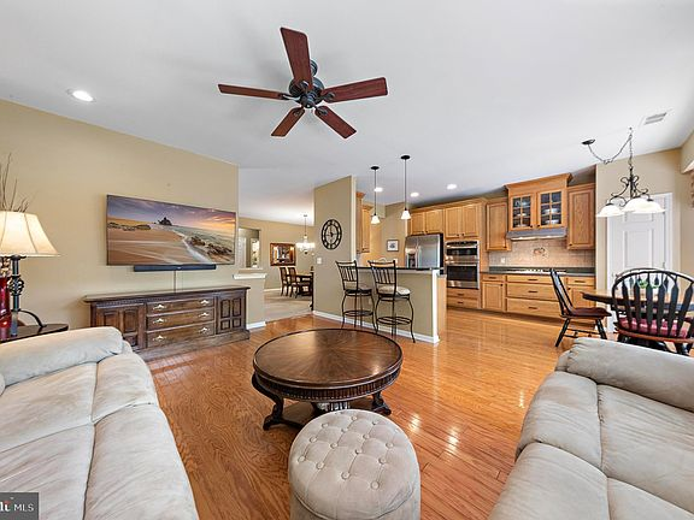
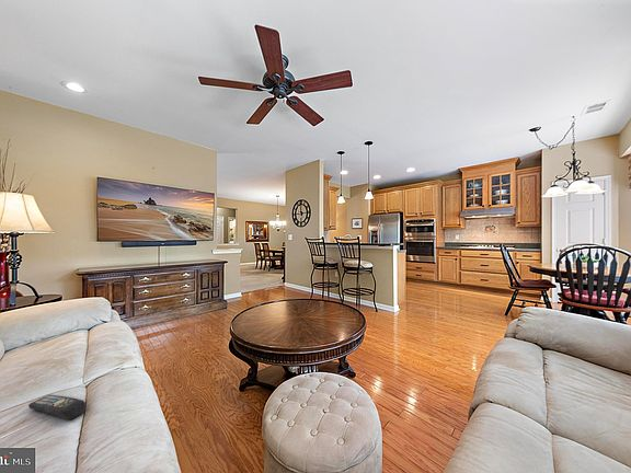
+ remote control [27,394,87,422]
